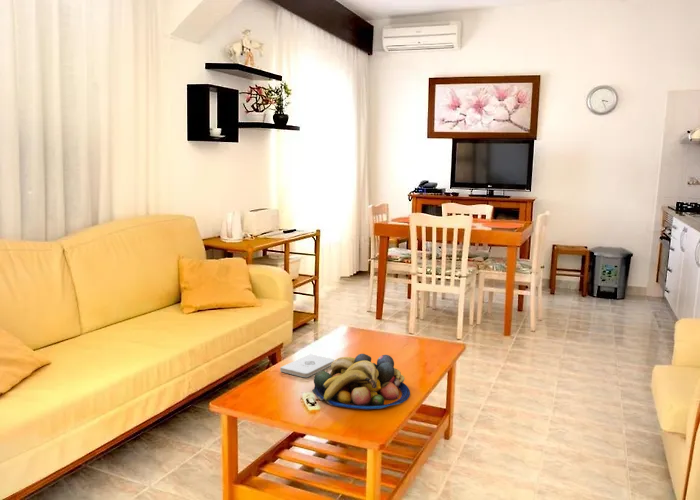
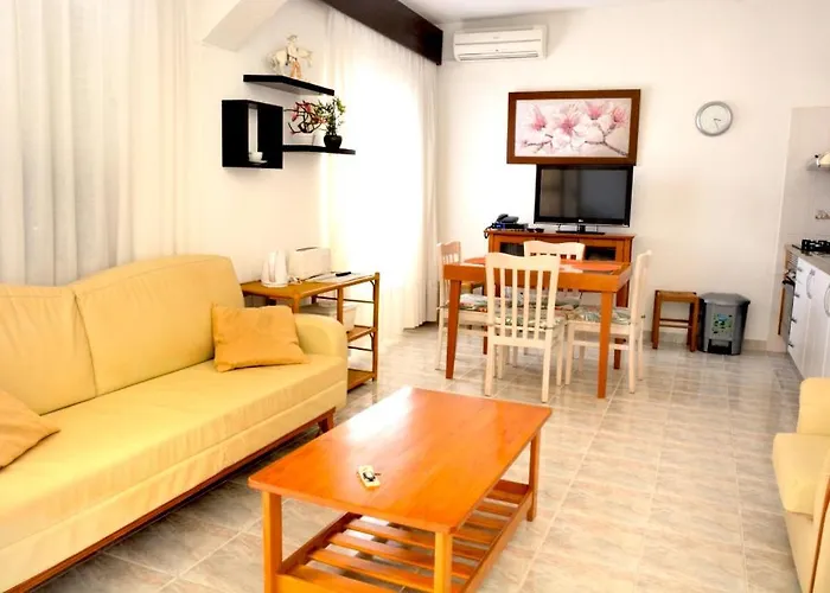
- notepad [279,353,335,378]
- fruit bowl [311,353,411,410]
